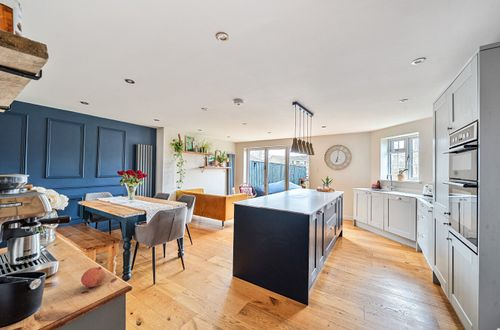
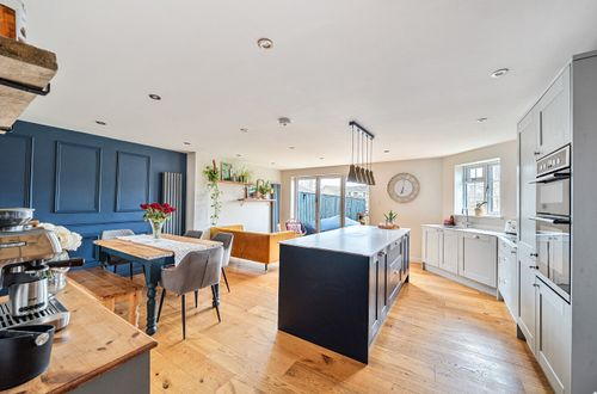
- pomegranate [80,266,107,288]
